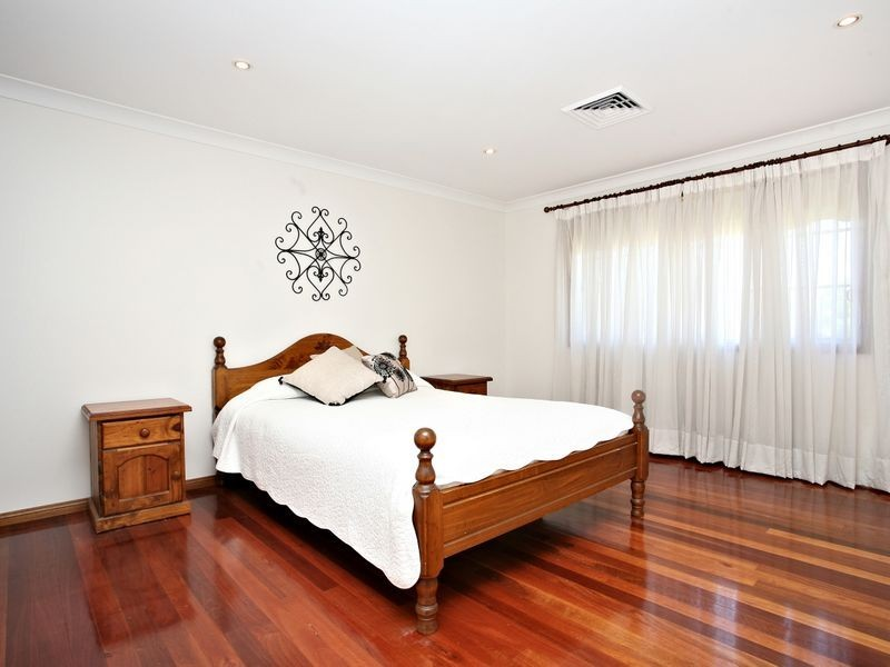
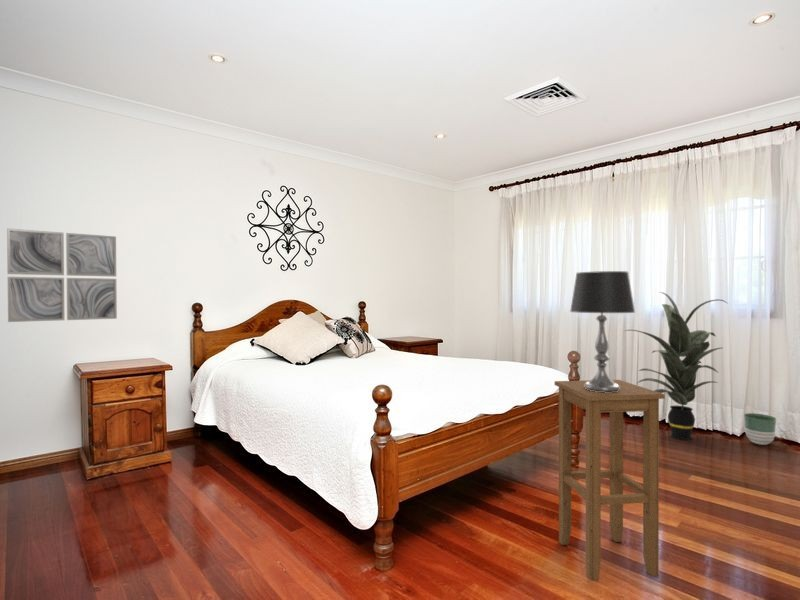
+ stool [554,379,666,581]
+ table lamp [569,270,636,393]
+ indoor plant [624,291,728,441]
+ wall art [6,227,118,323]
+ planter [743,412,777,446]
